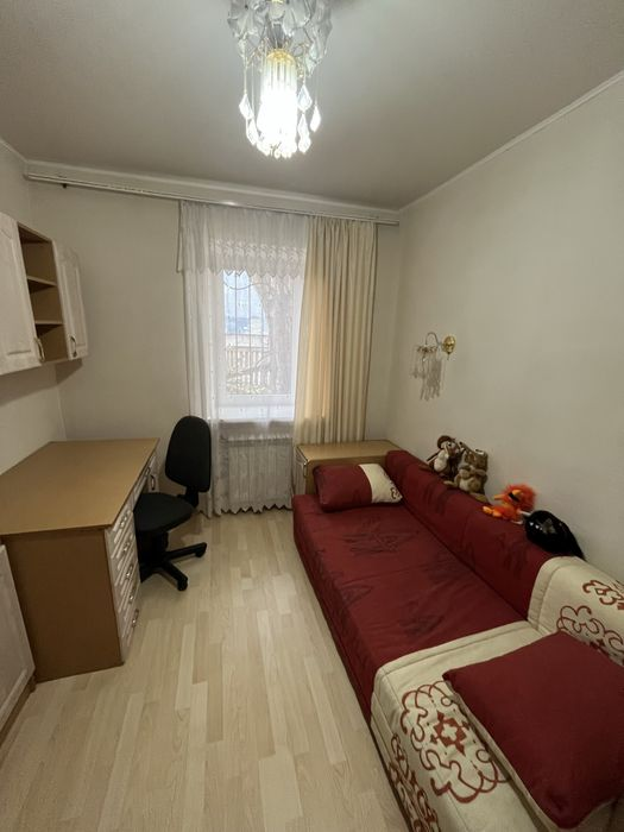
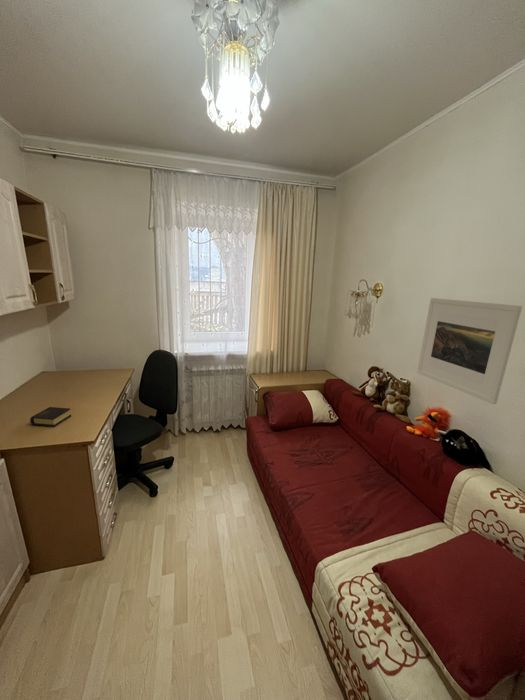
+ book [29,406,72,428]
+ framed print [416,297,523,405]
